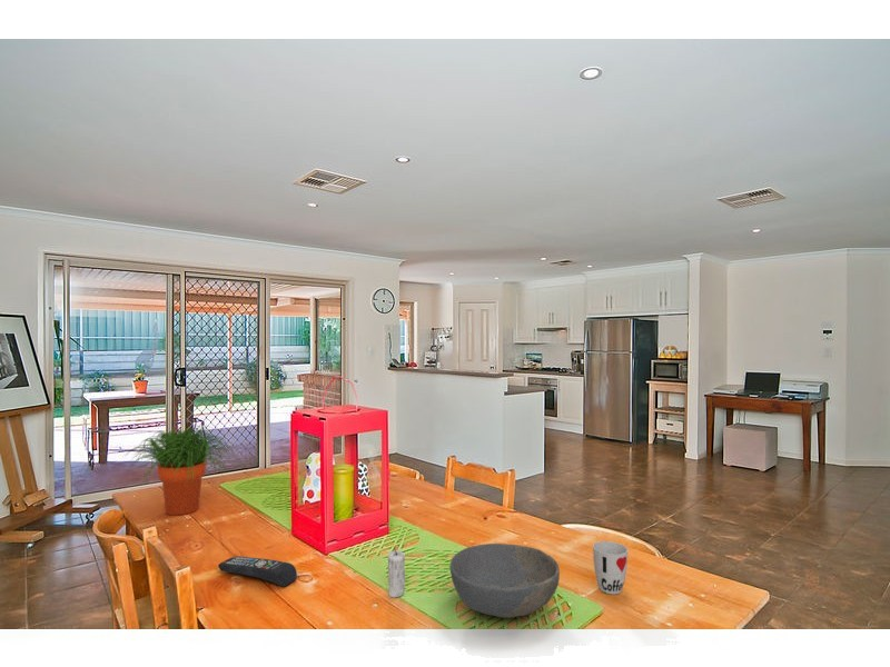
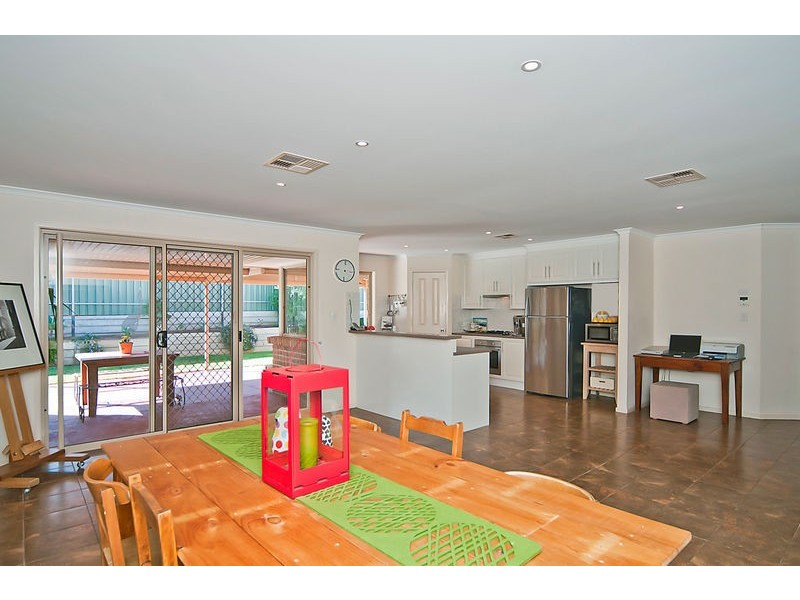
- potted plant [123,424,236,516]
- remote control [217,555,298,588]
- candle [387,546,406,598]
- bowl [448,542,561,619]
- cup [592,540,629,596]
